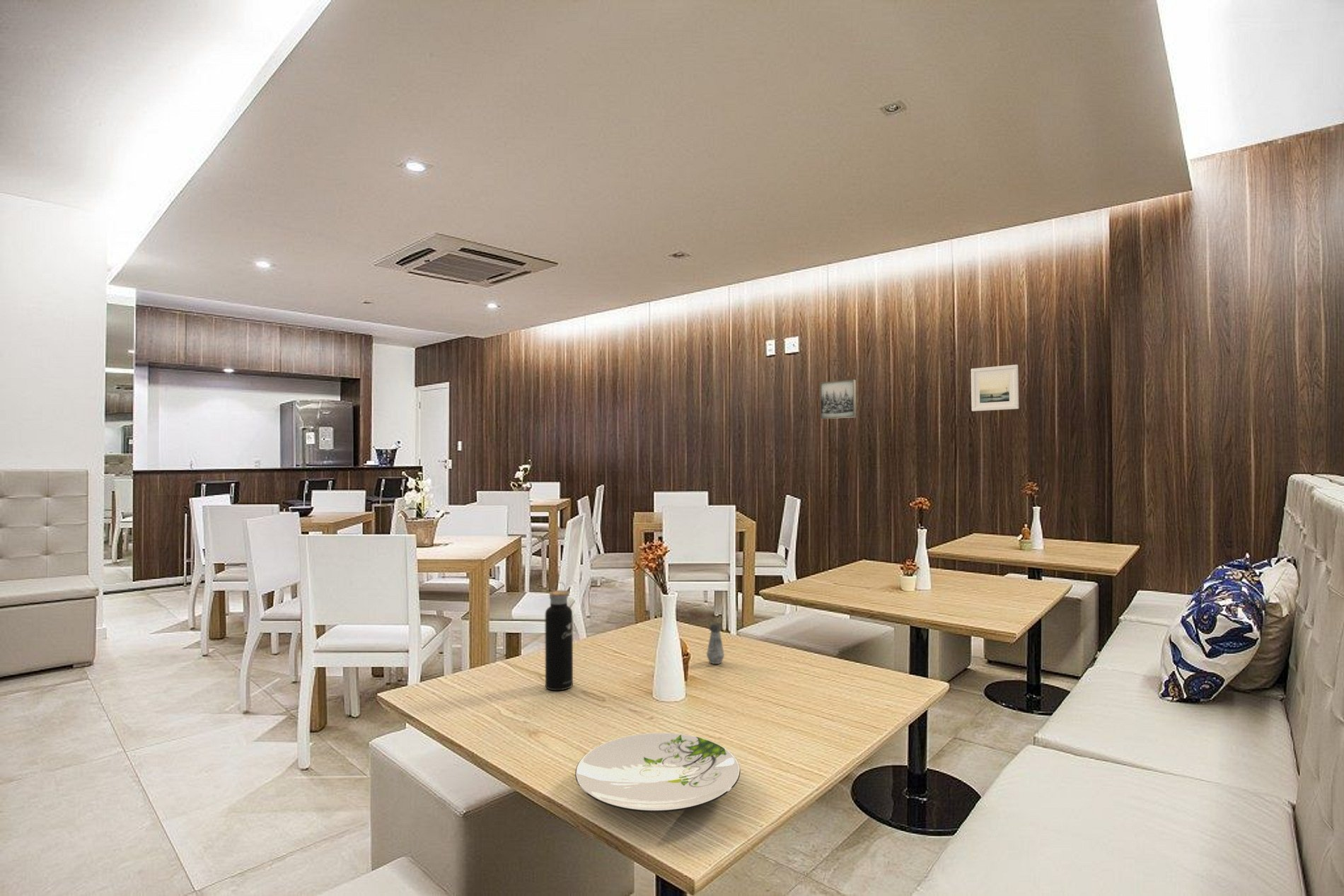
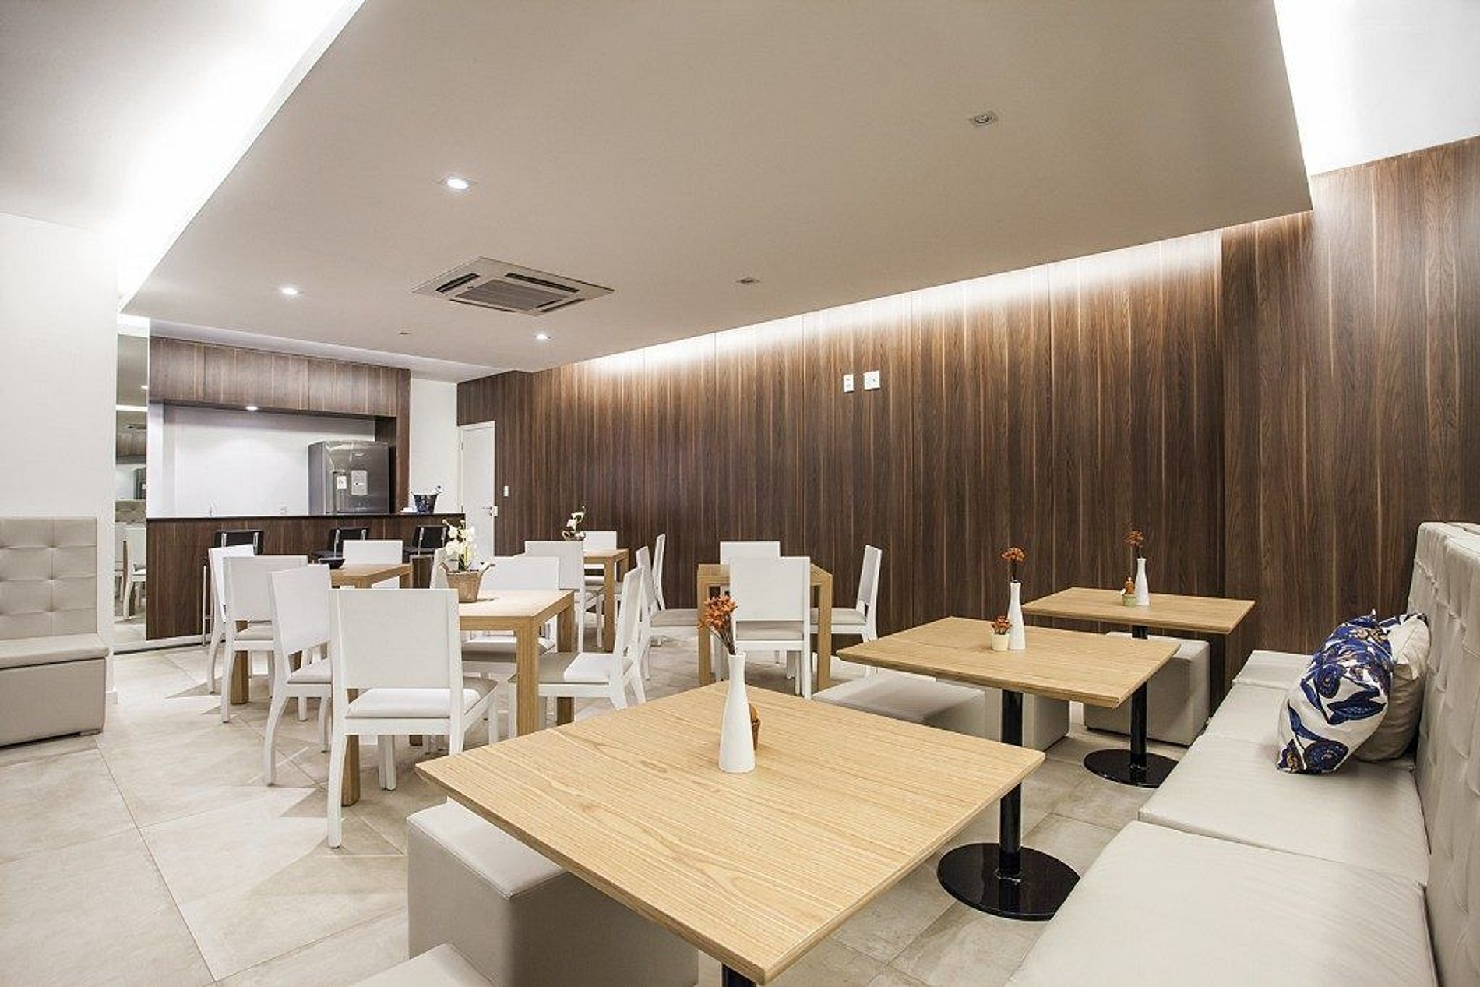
- plate [574,732,741,813]
- water bottle [545,581,574,691]
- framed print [971,364,1019,412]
- wall art [819,379,857,419]
- salt shaker [706,622,725,665]
